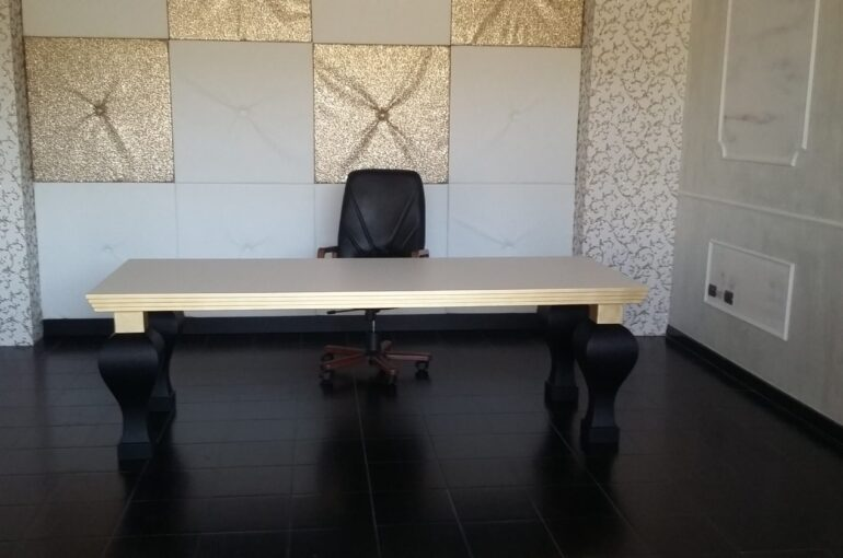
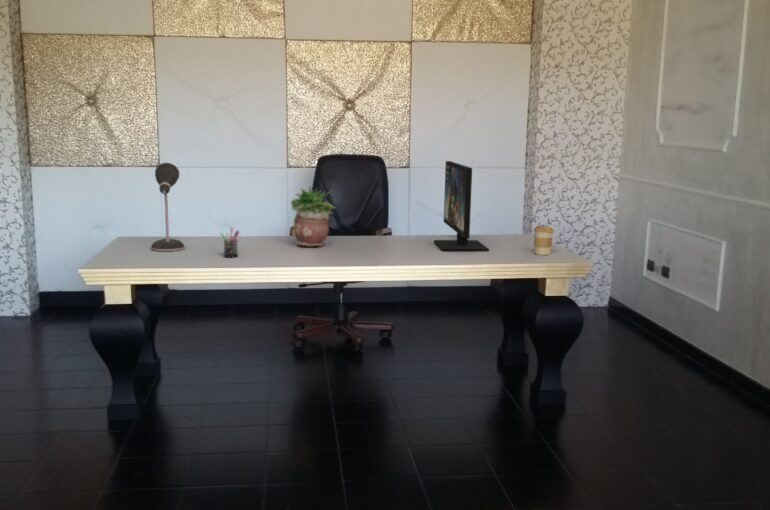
+ potted plant [290,185,335,248]
+ desk lamp [150,162,186,252]
+ pen holder [219,227,240,258]
+ computer monitor [433,160,490,252]
+ coffee cup [533,225,555,256]
